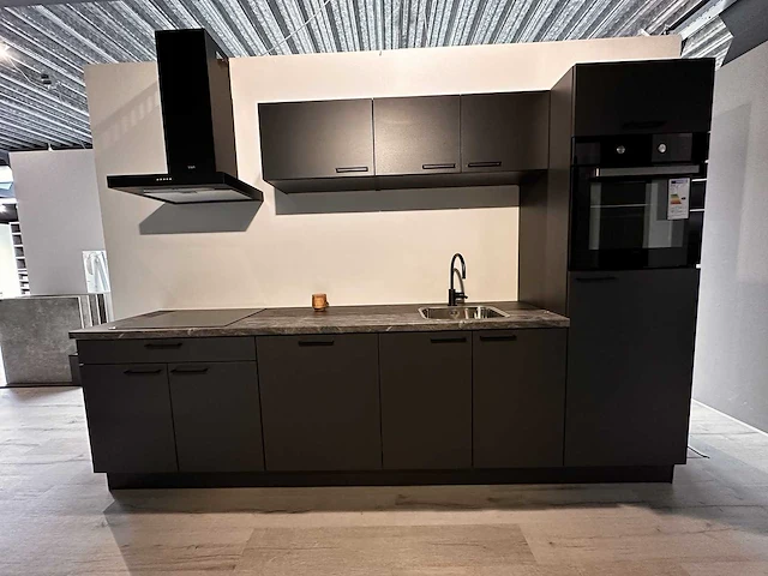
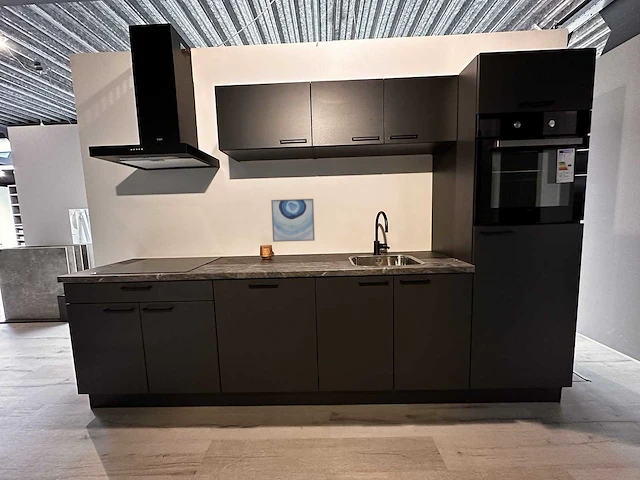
+ wall art [270,198,316,243]
